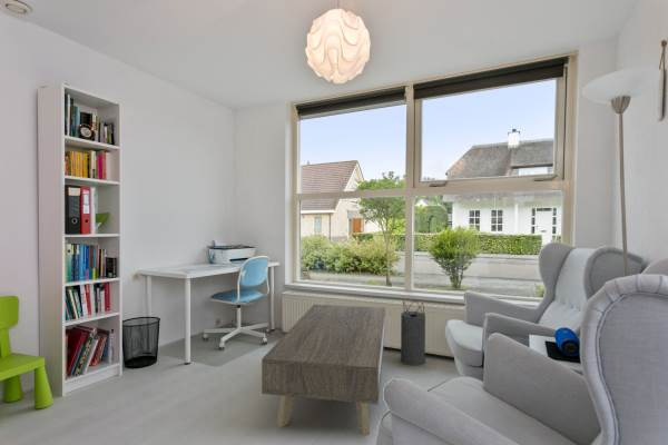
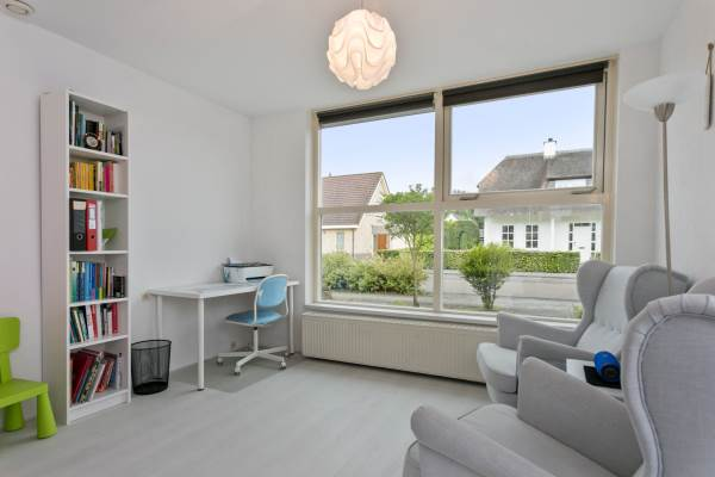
- speaker [400,299,426,366]
- coffee table [261,304,386,437]
